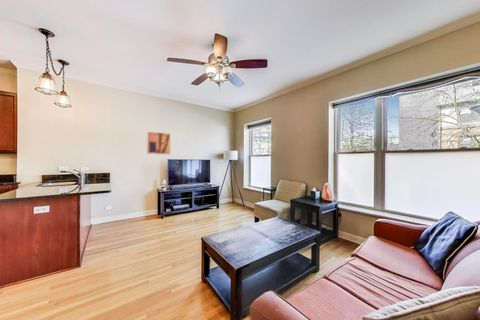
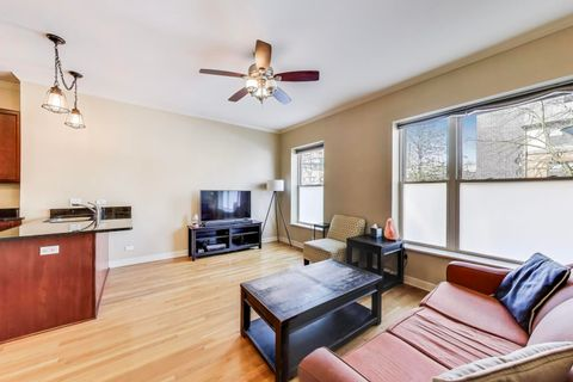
- wall art [146,130,172,156]
